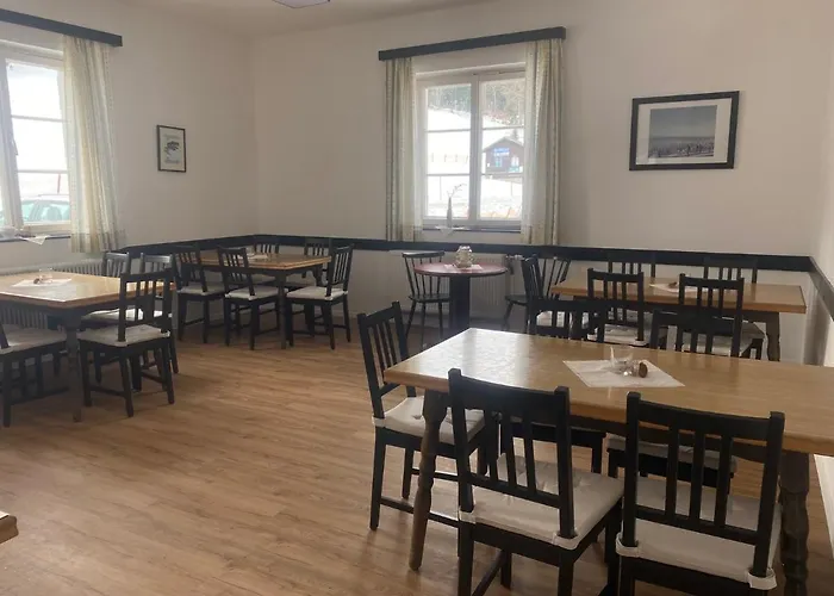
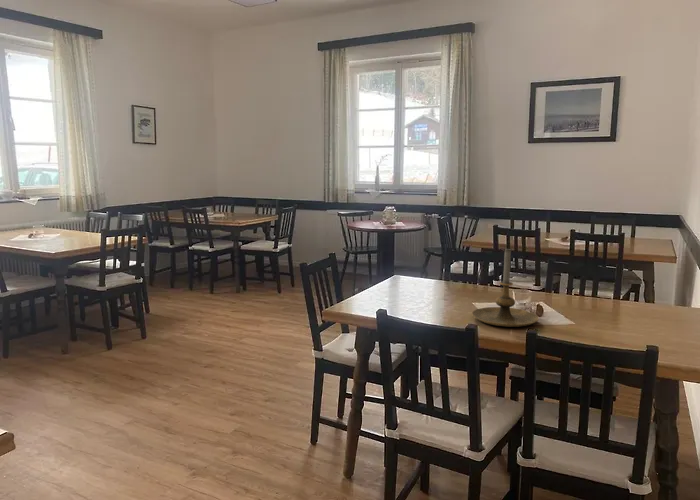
+ candle holder [471,248,540,328]
